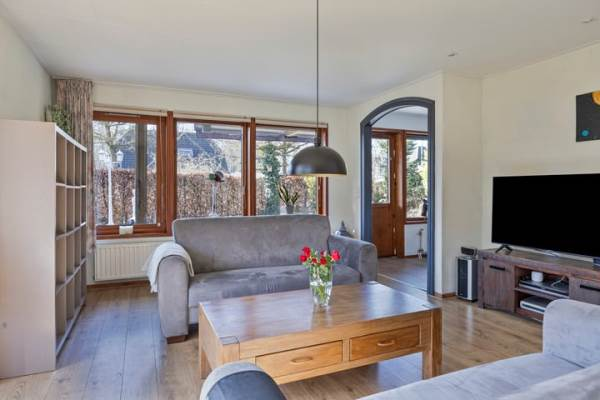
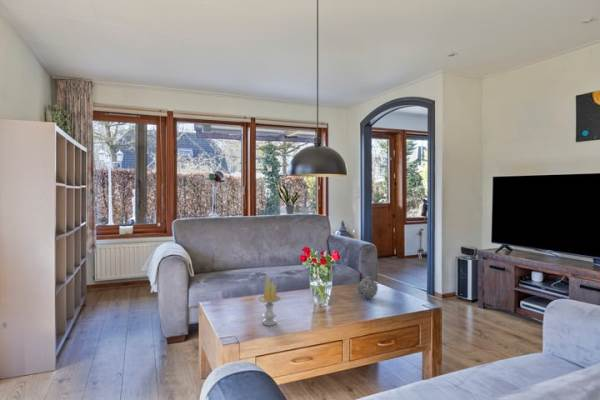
+ candle [257,277,282,327]
+ decorative ball [356,275,379,299]
